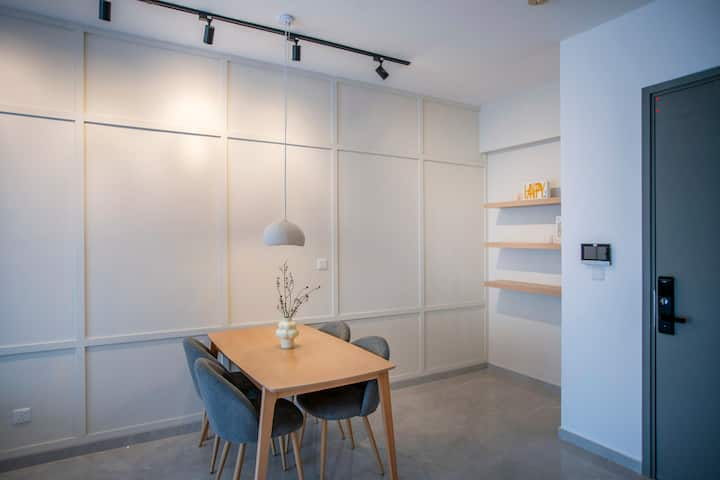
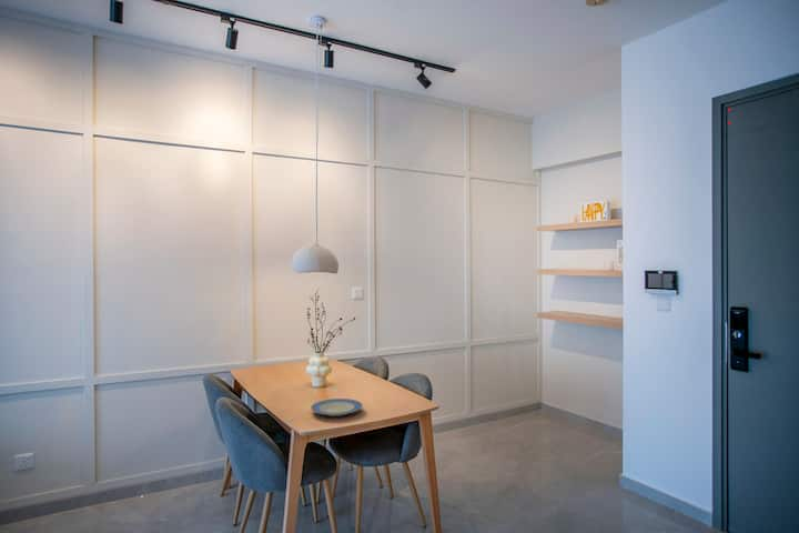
+ plate [310,398,364,418]
